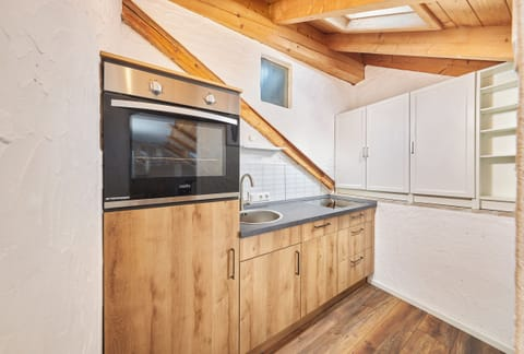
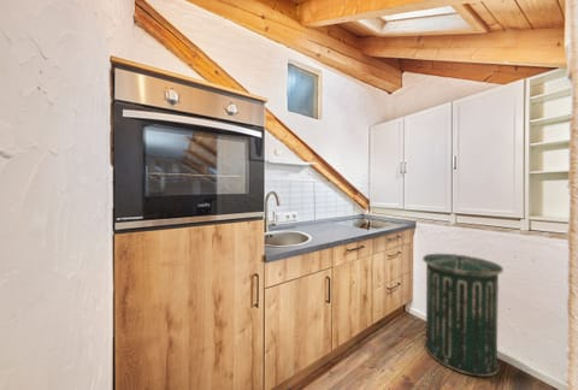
+ trash can [421,253,505,378]
